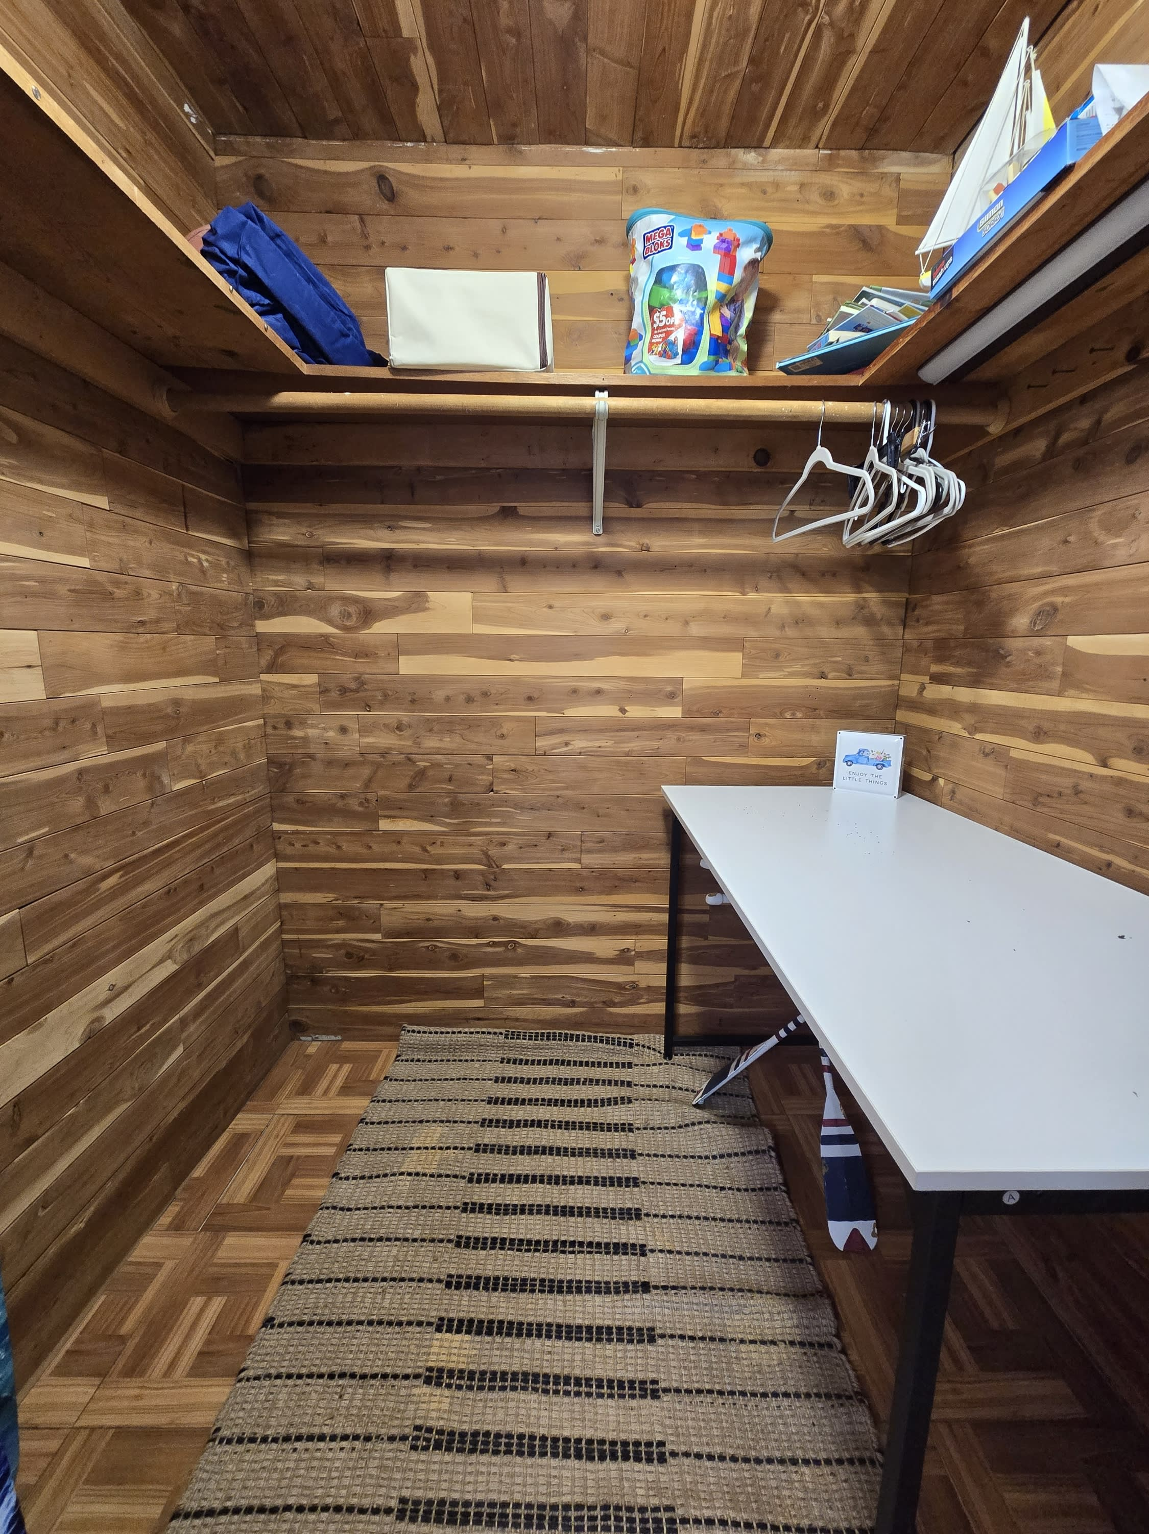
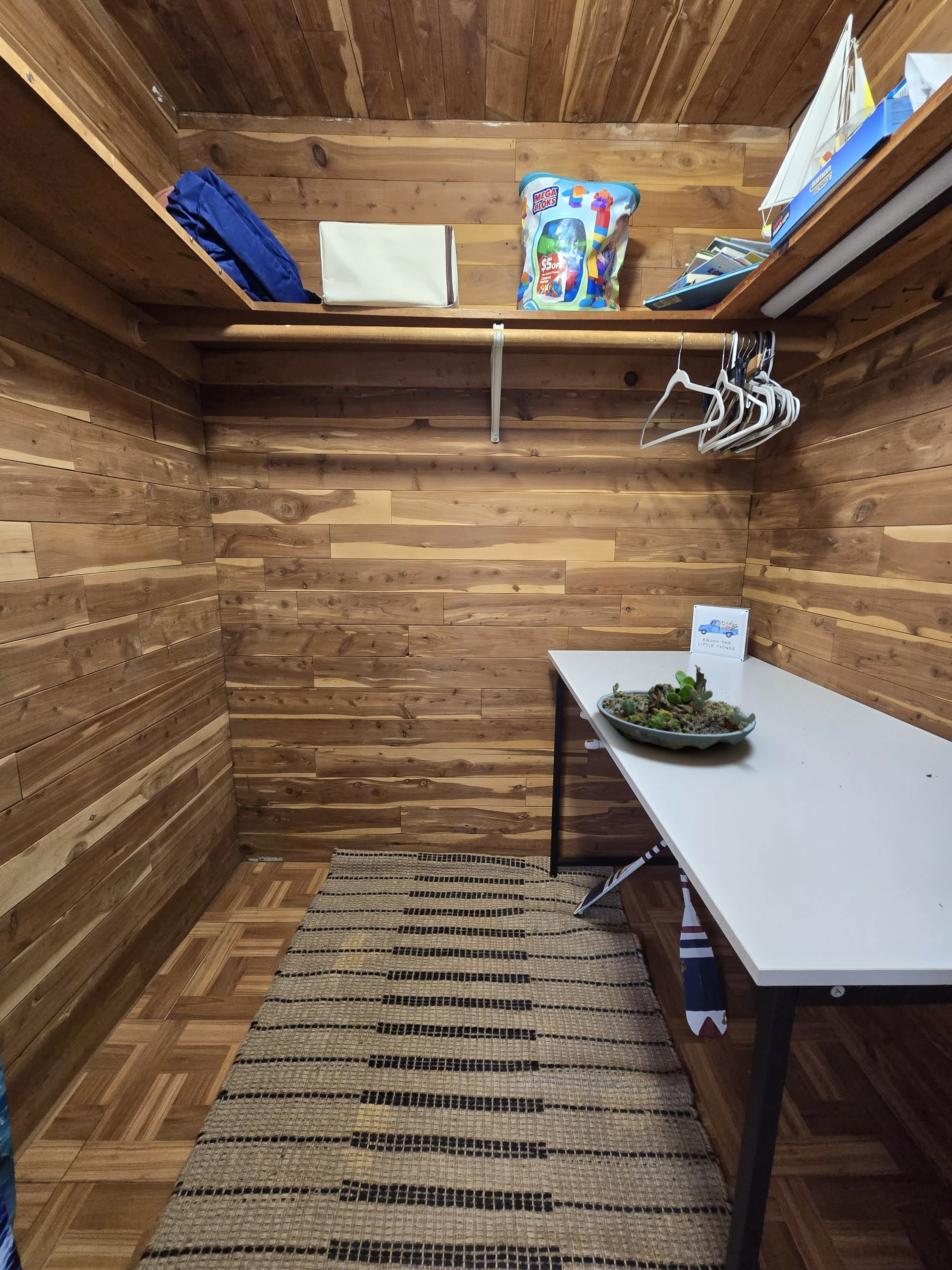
+ succulent planter [597,664,756,750]
